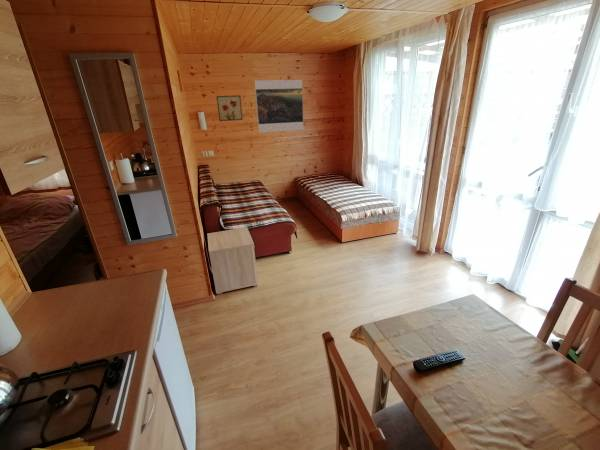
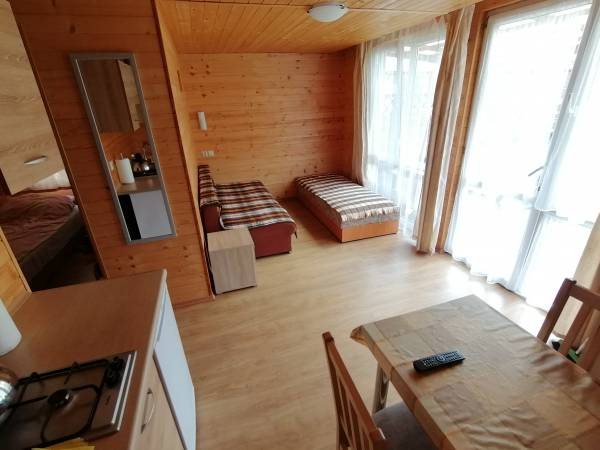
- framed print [254,79,305,133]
- wall art [216,95,244,122]
